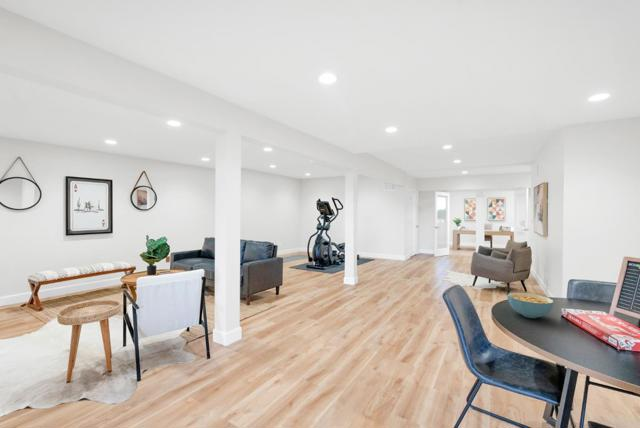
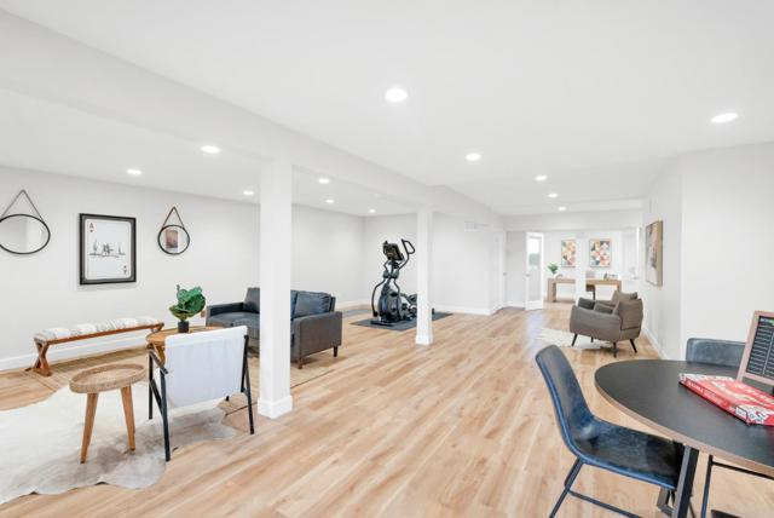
- cereal bowl [506,292,554,319]
